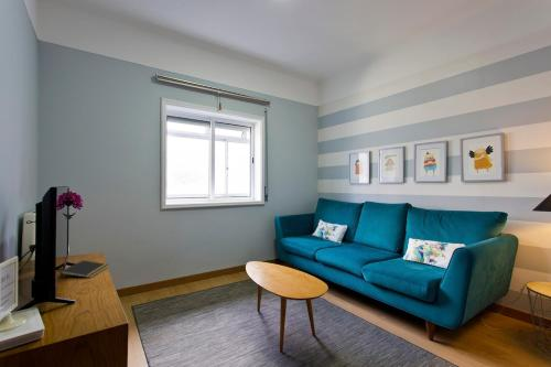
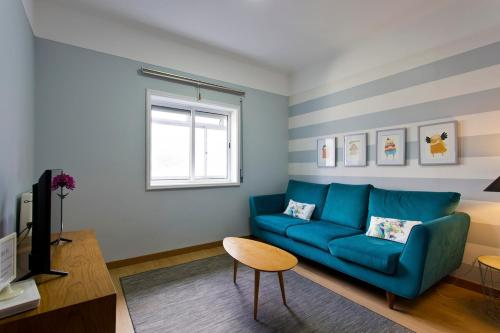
- notepad [60,259,110,280]
